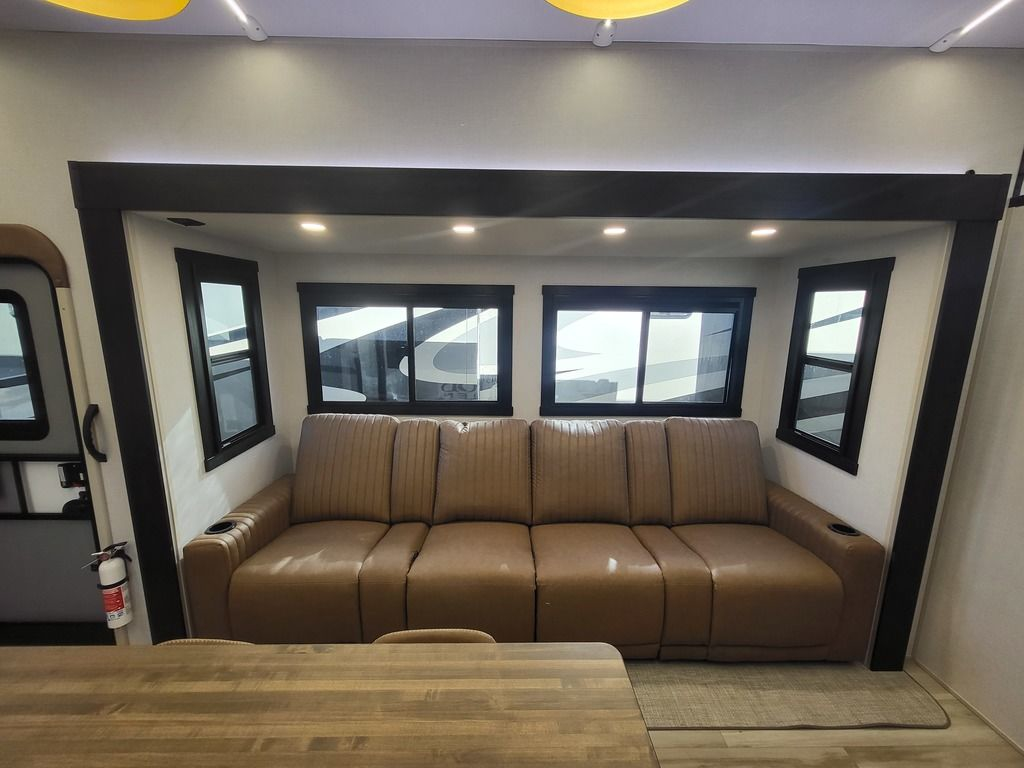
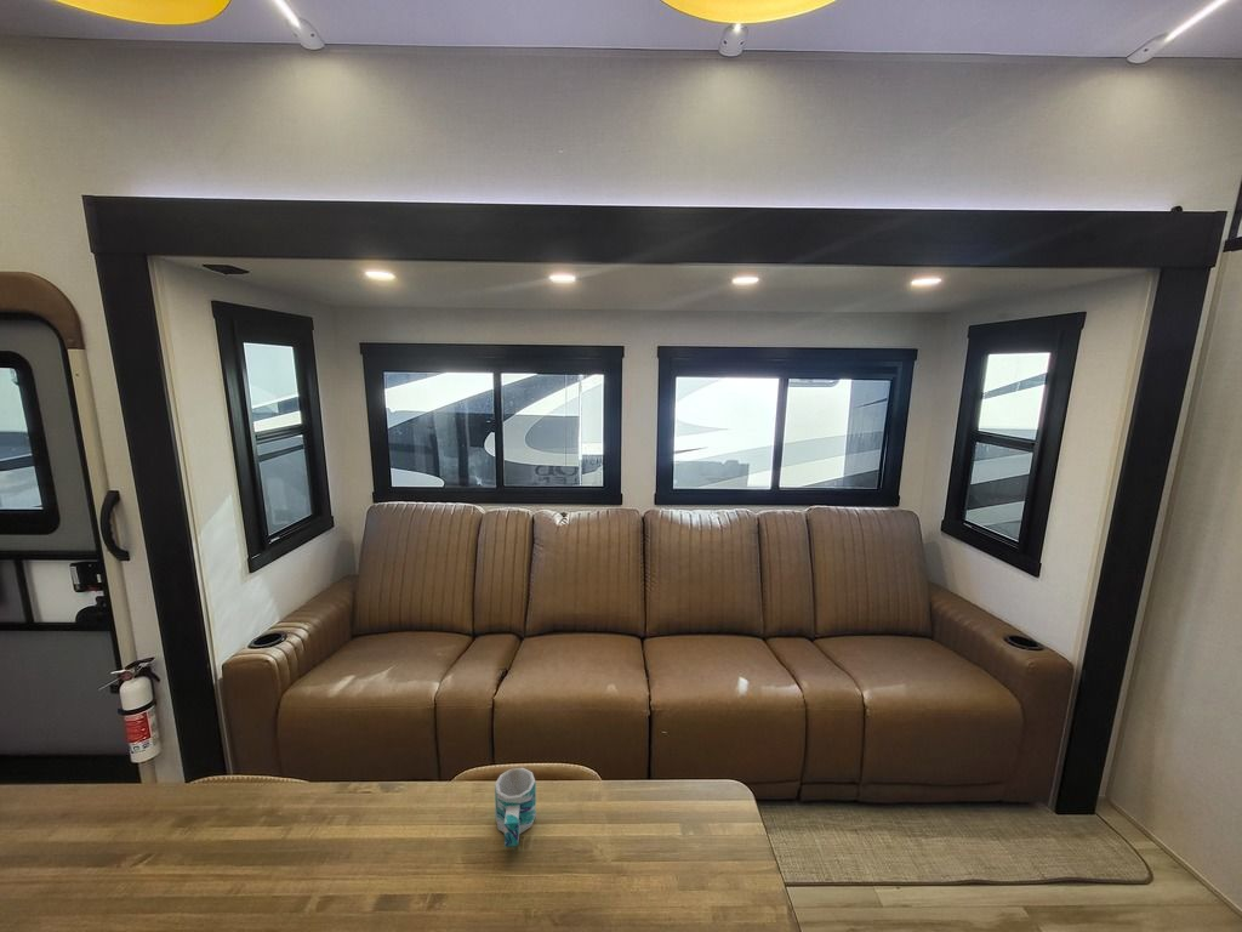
+ mug [494,767,537,848]
